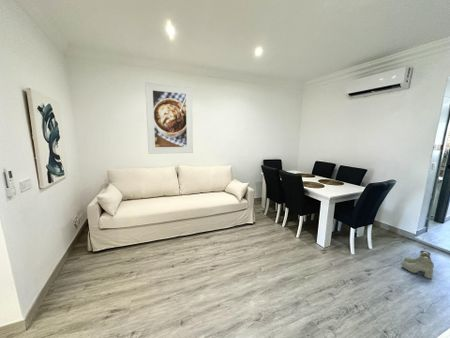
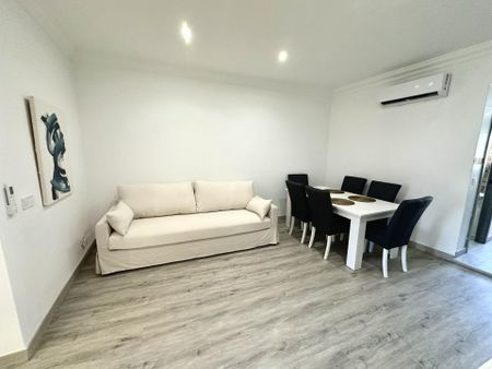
- boots [401,250,435,280]
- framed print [144,81,194,155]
